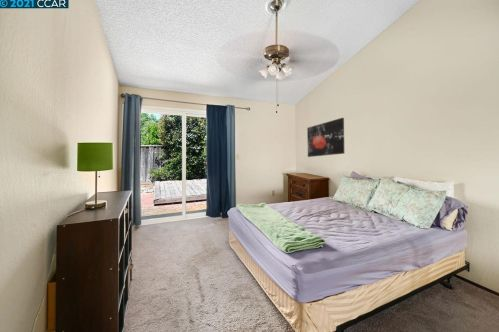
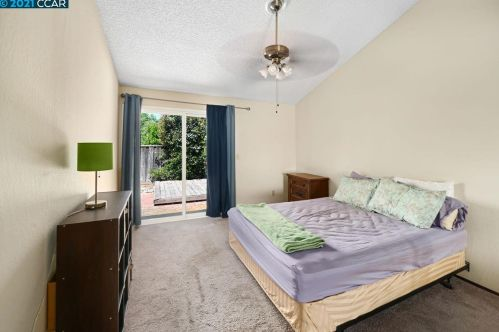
- wall art [306,117,345,158]
